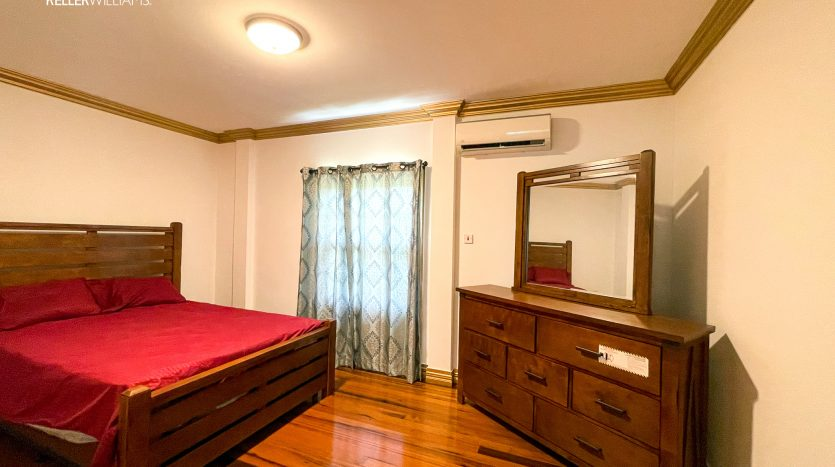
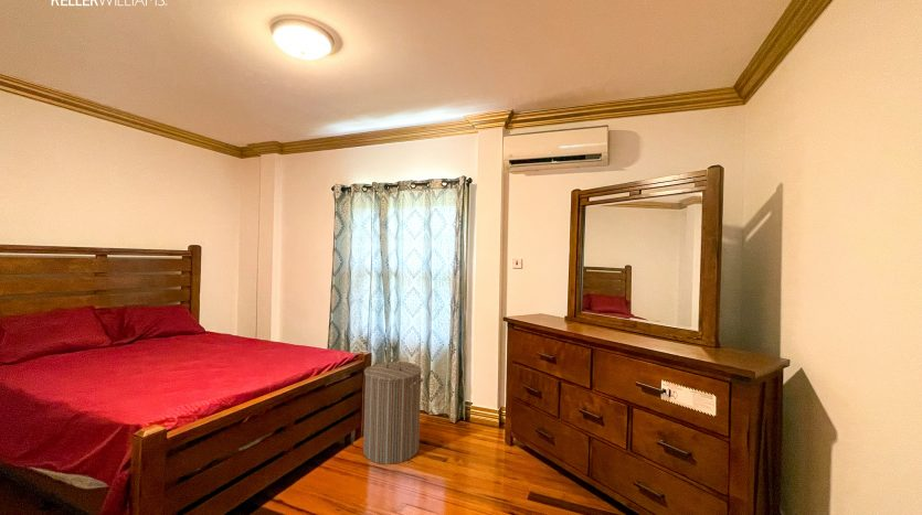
+ laundry hamper [362,356,424,465]
